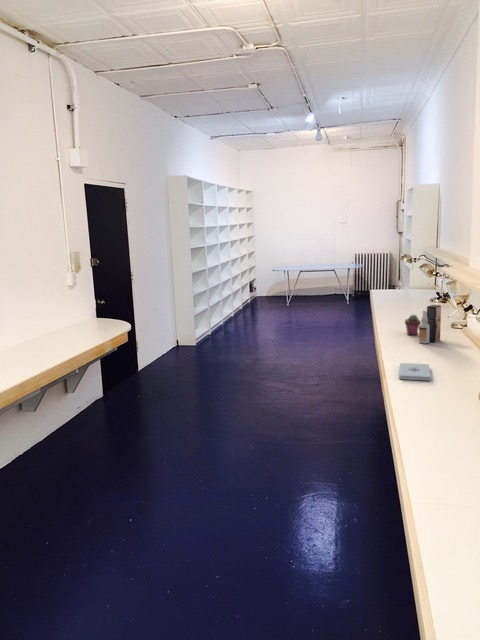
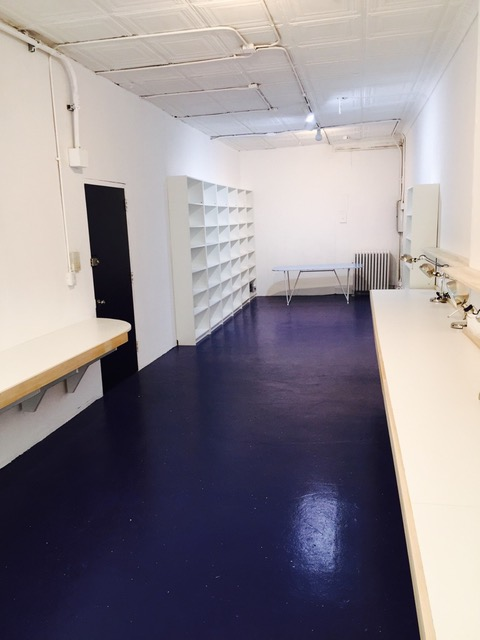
- spray bottle [418,304,442,345]
- notepad [398,362,432,382]
- potted succulent [404,314,422,336]
